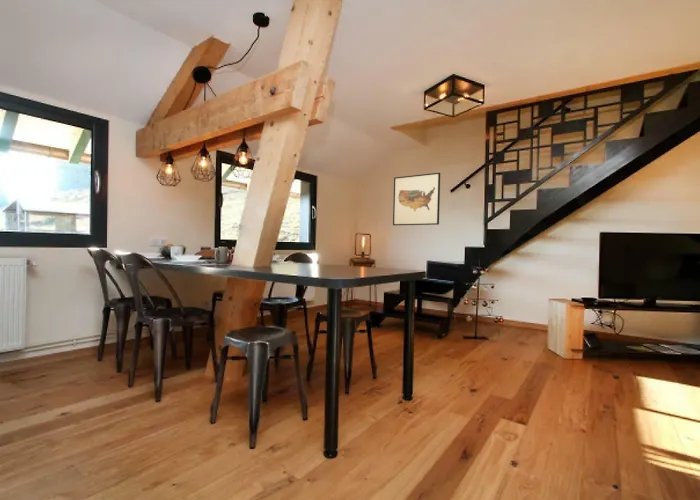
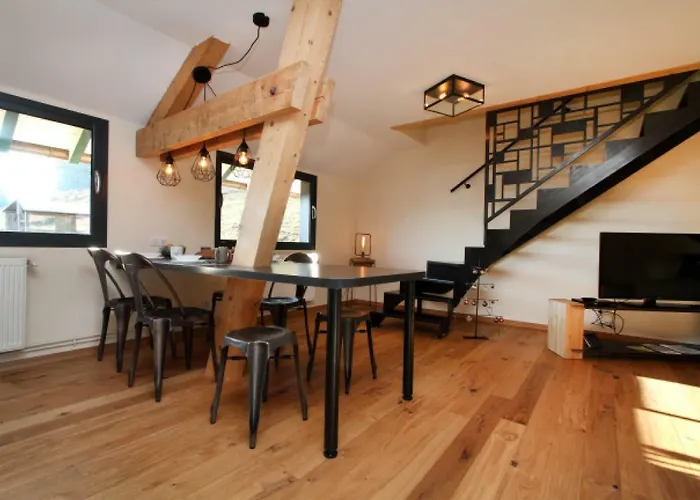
- wall art [392,172,441,226]
